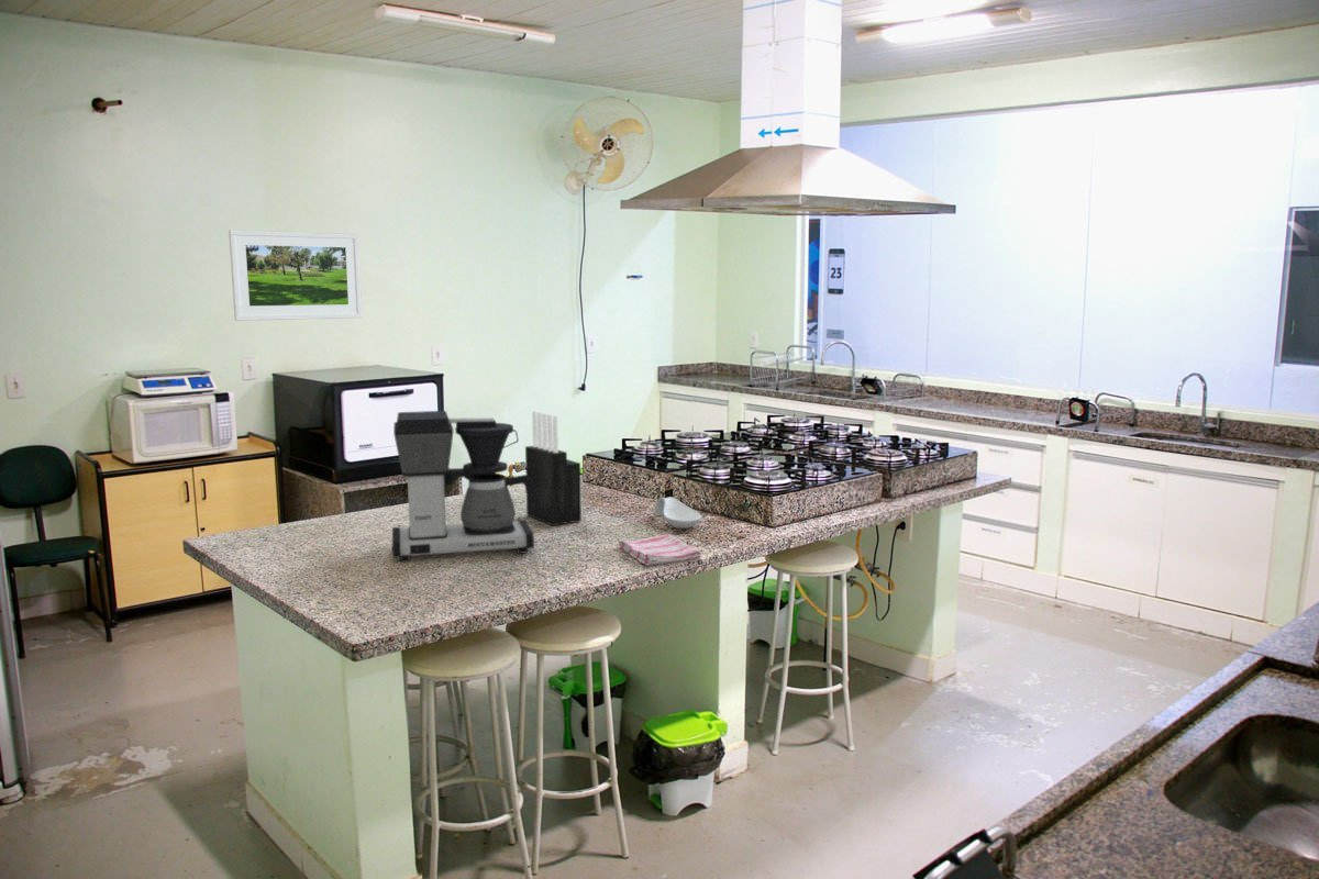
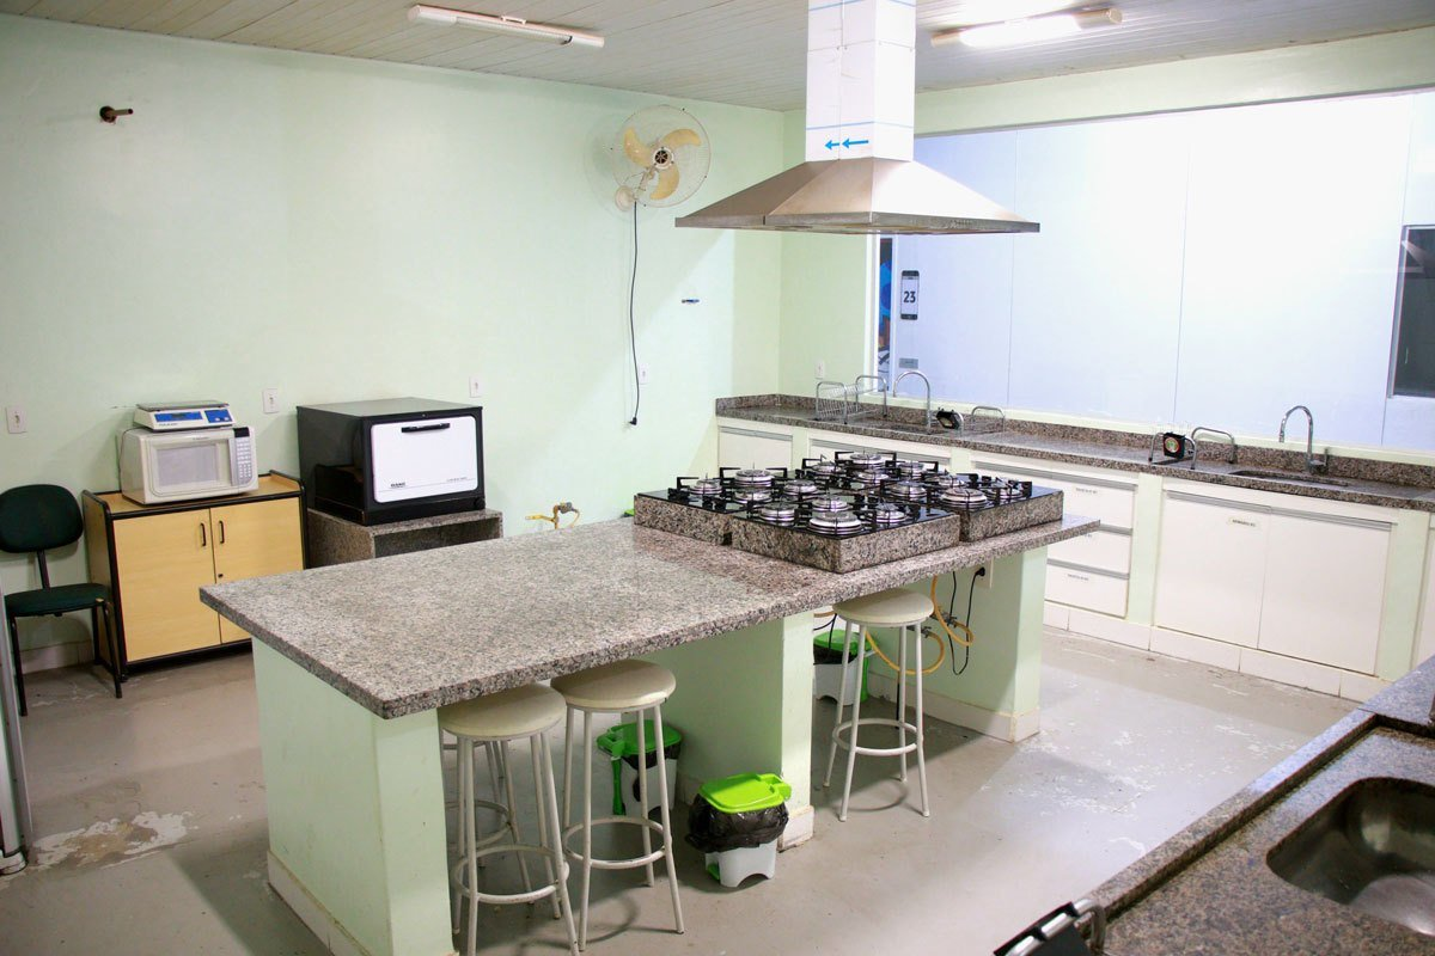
- dish towel [617,533,702,567]
- knife block [524,410,583,526]
- coffee maker [391,410,535,563]
- spoon rest [653,496,702,530]
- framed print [228,229,364,322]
